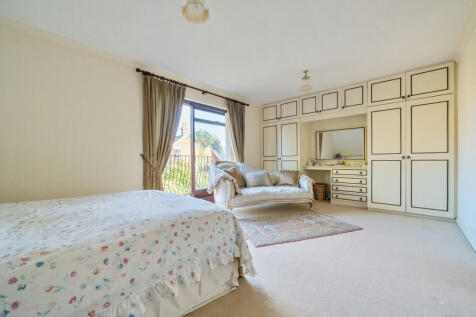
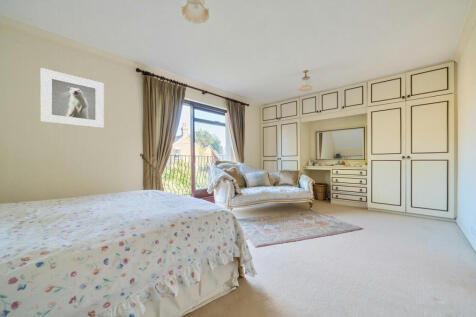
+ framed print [40,67,105,129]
